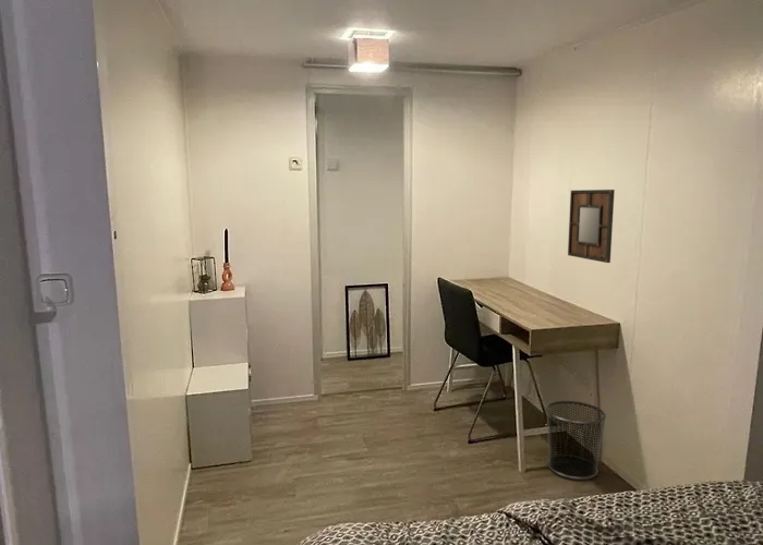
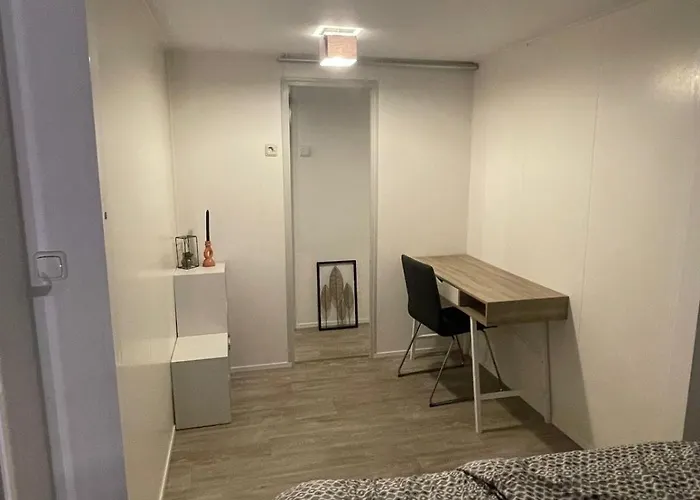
- home mirror [567,189,616,264]
- waste bin [545,400,607,481]
